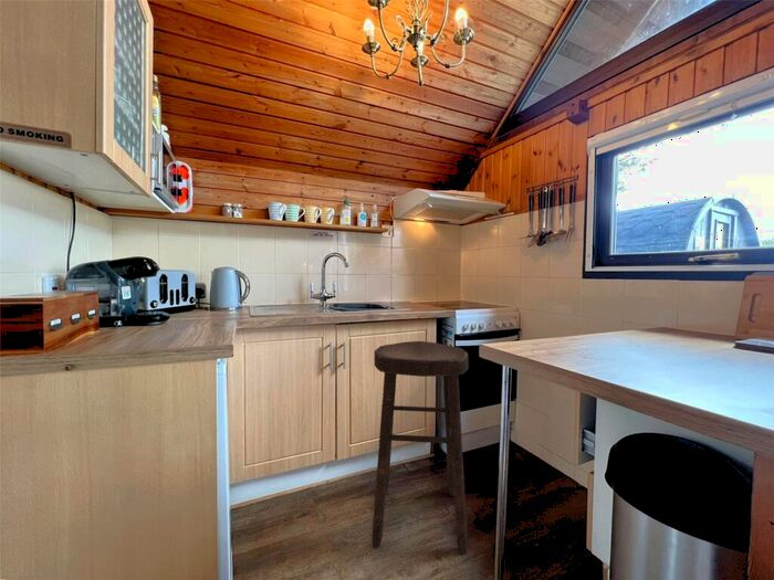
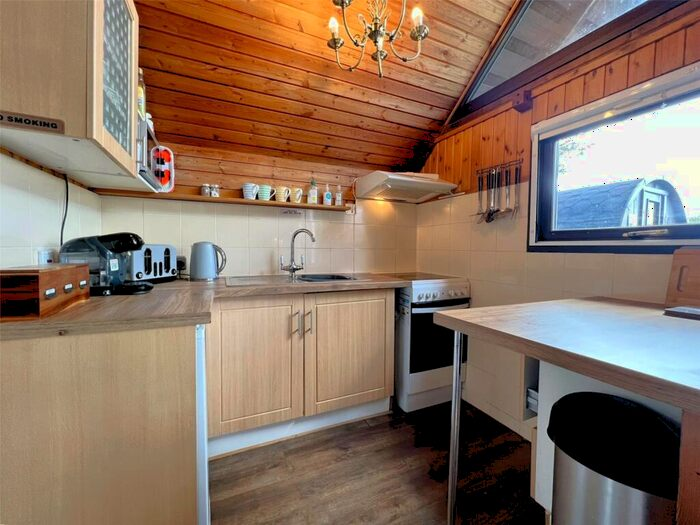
- stool [370,340,469,556]
